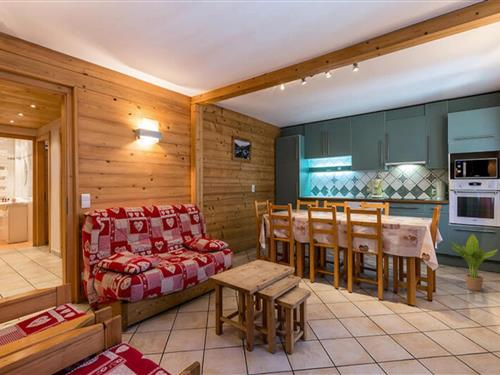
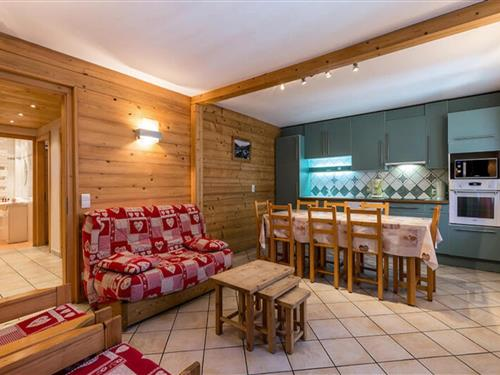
- potted plant [449,233,499,292]
